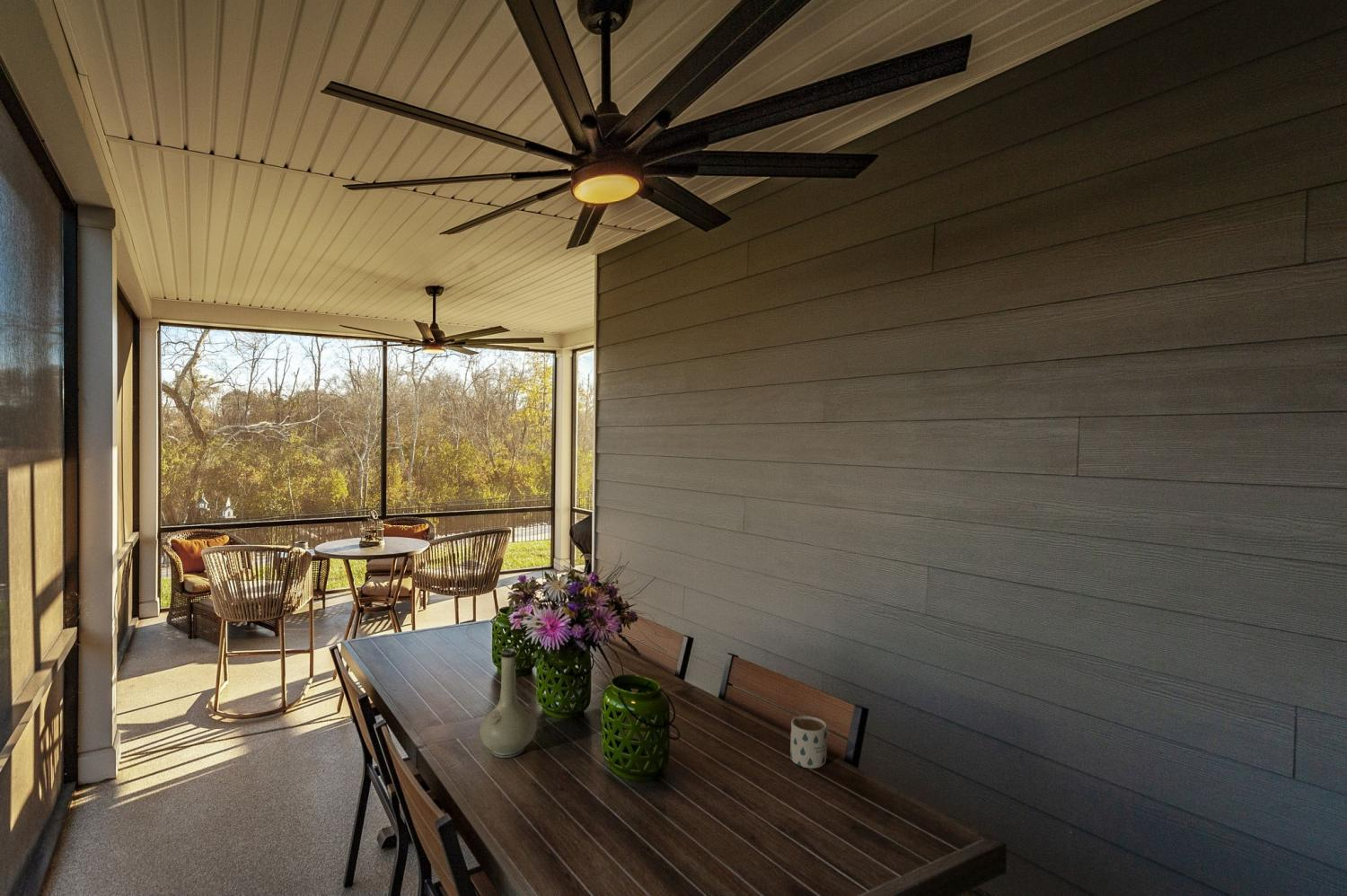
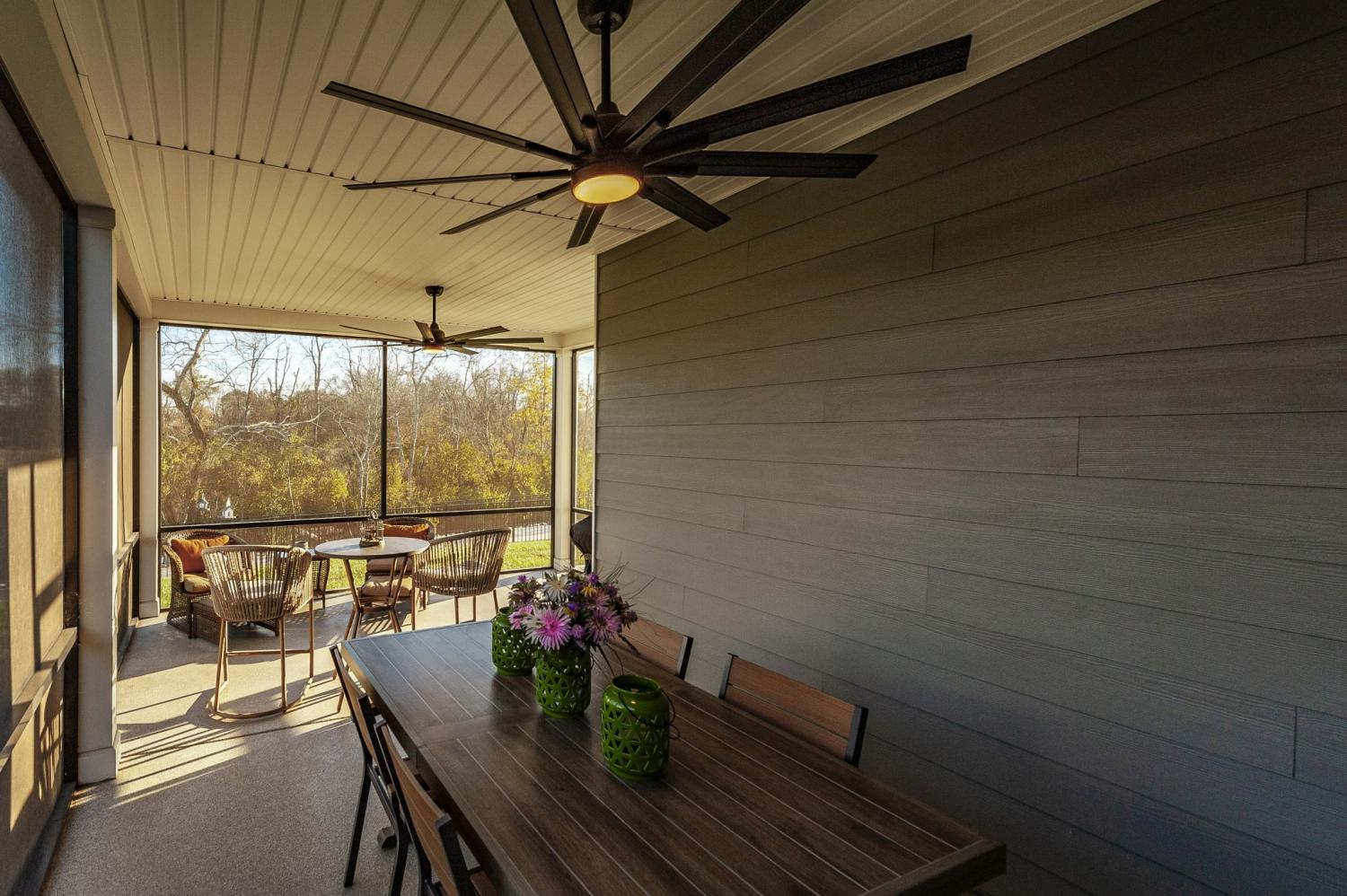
- mug [789,715,829,769]
- vase [479,647,537,759]
